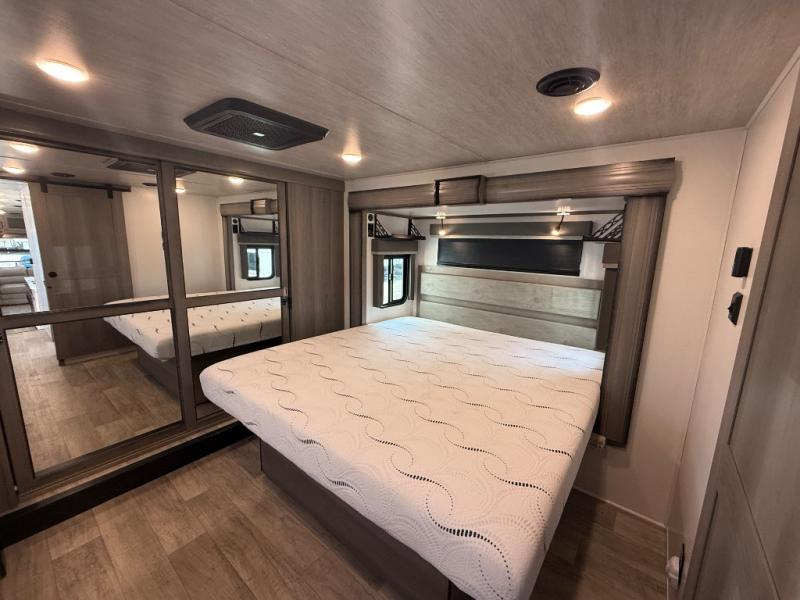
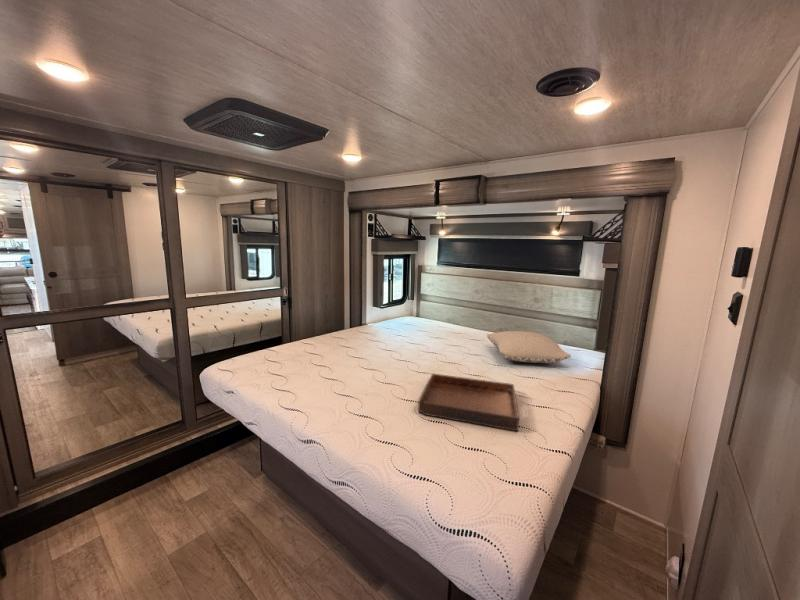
+ serving tray [417,373,520,433]
+ pillow [486,330,572,364]
